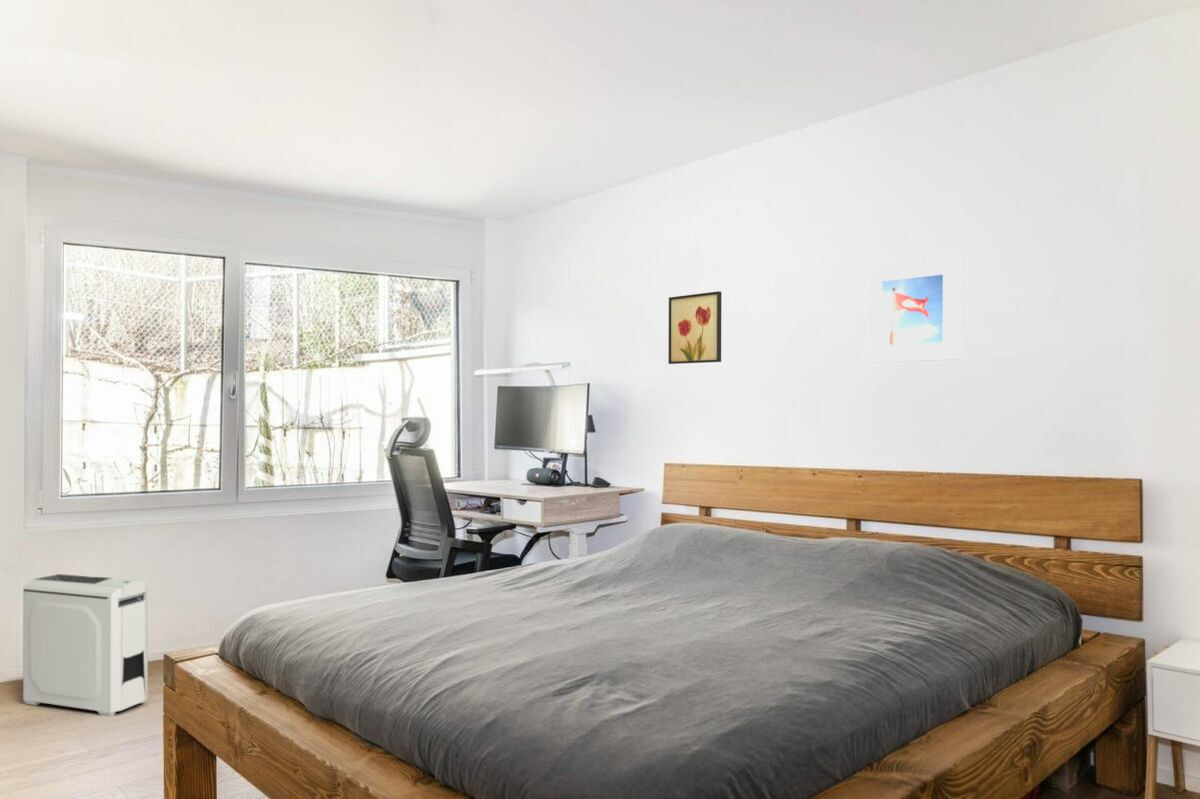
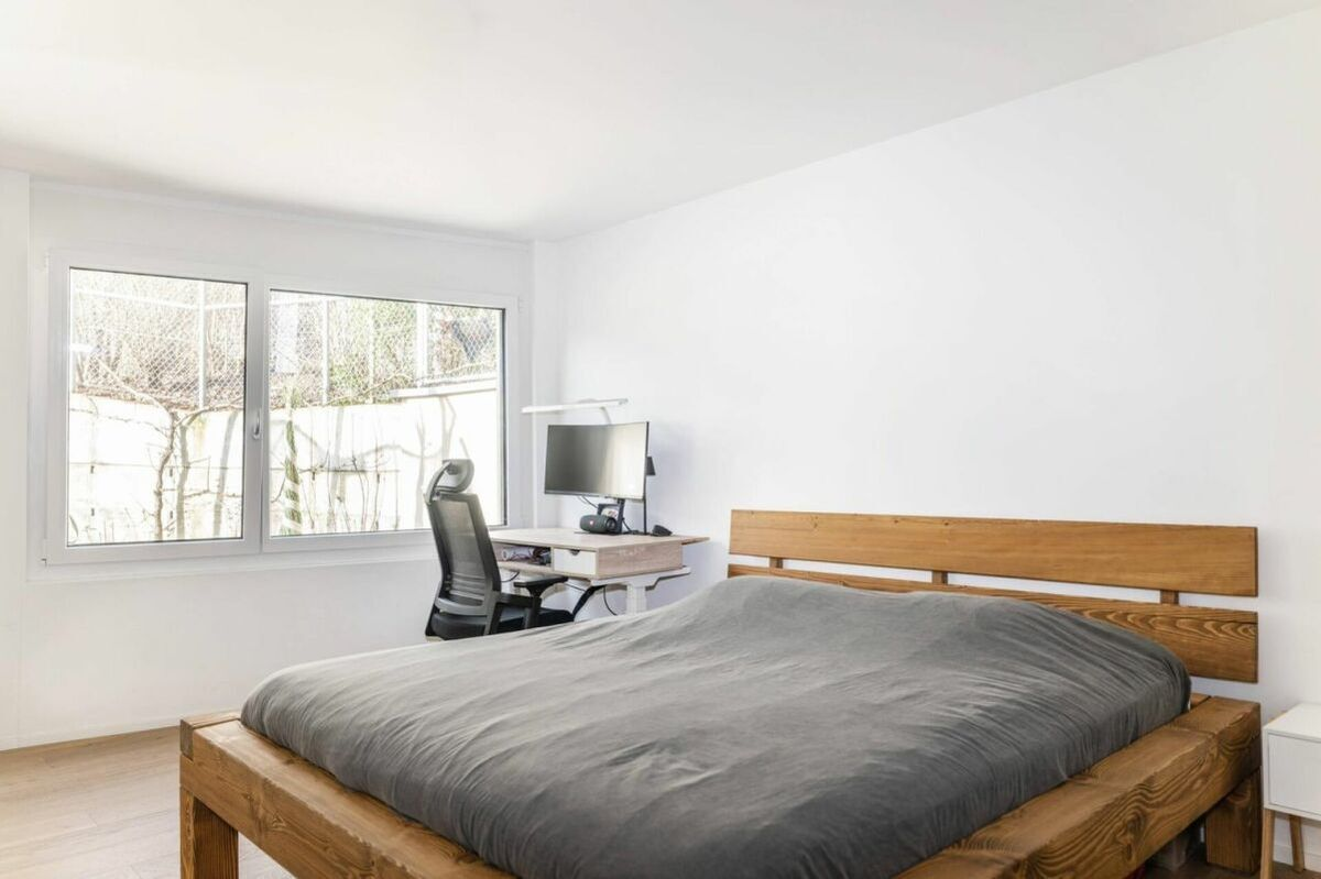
- wall art [668,290,722,365]
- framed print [866,254,963,363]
- air purifier [22,573,149,717]
